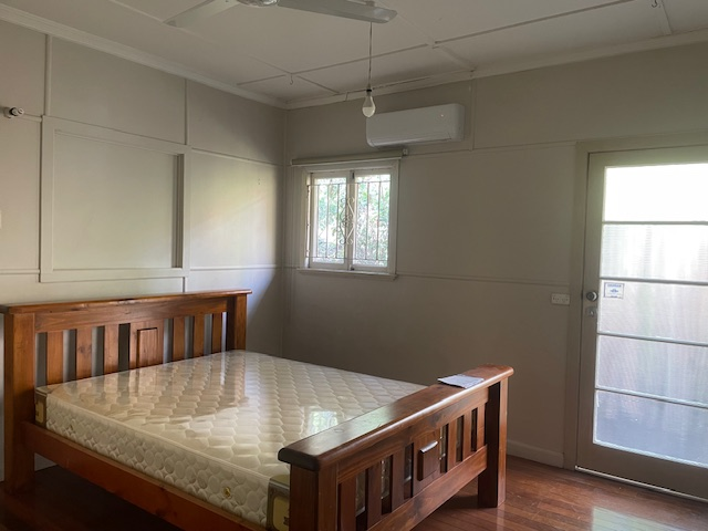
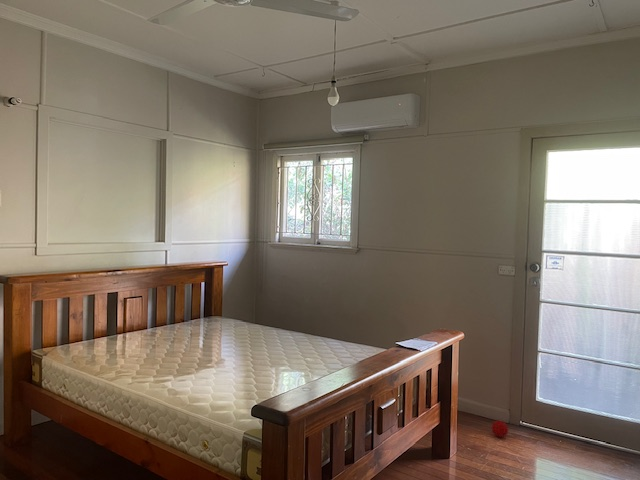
+ ball [491,420,509,438]
